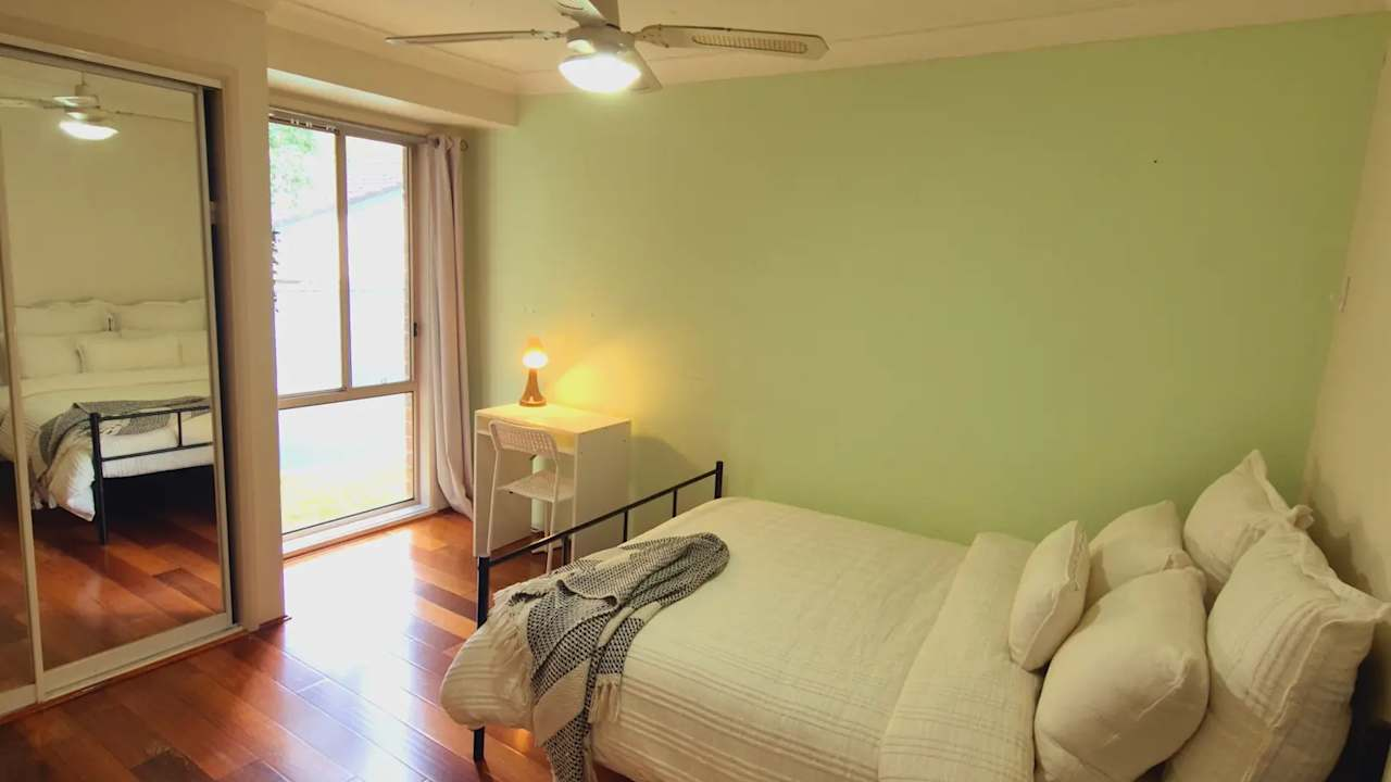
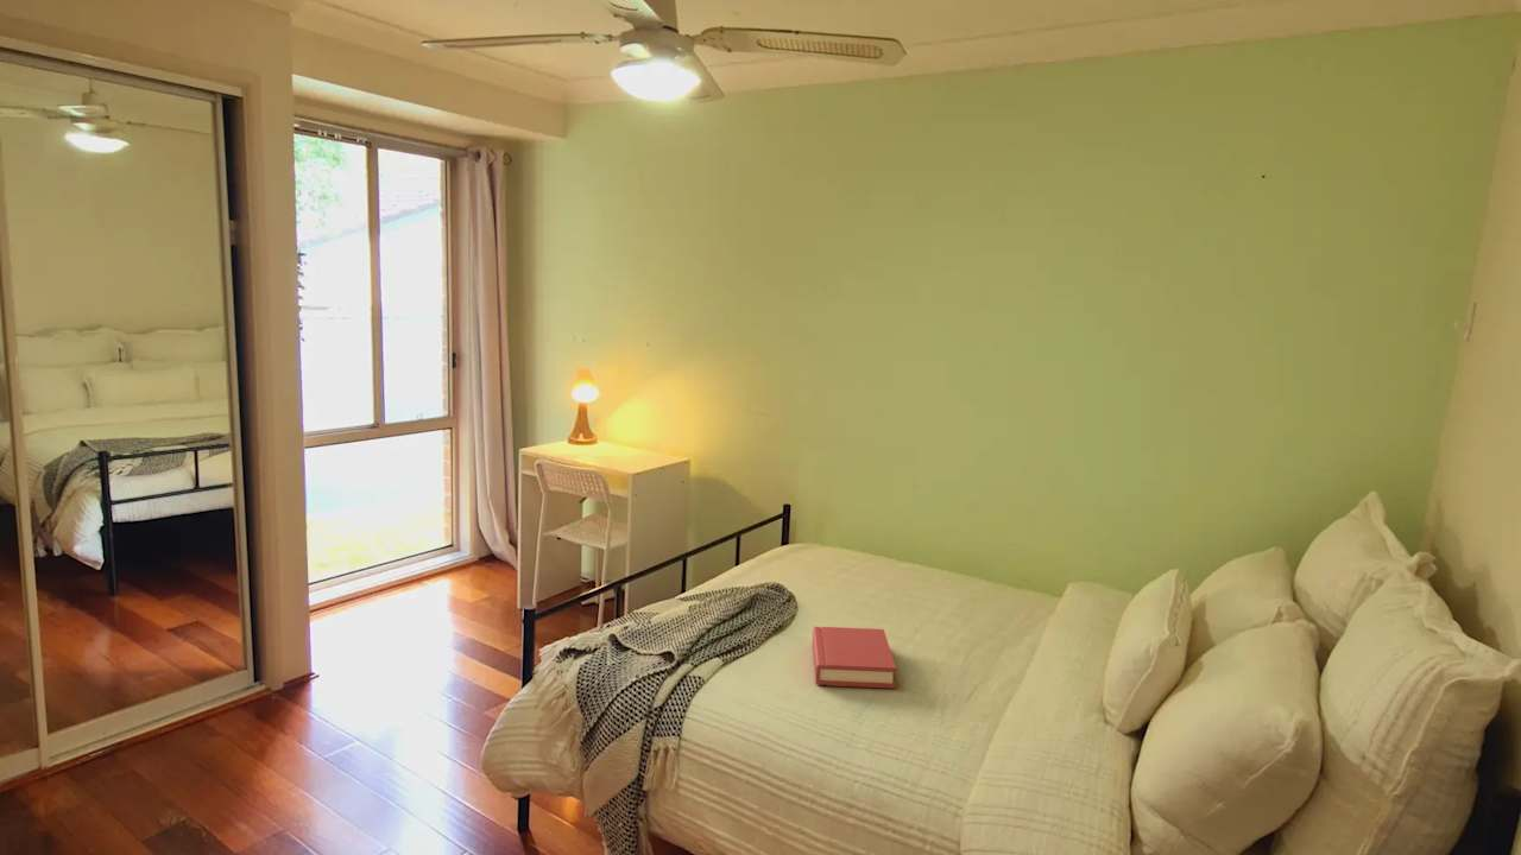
+ hardback book [812,626,897,690]
